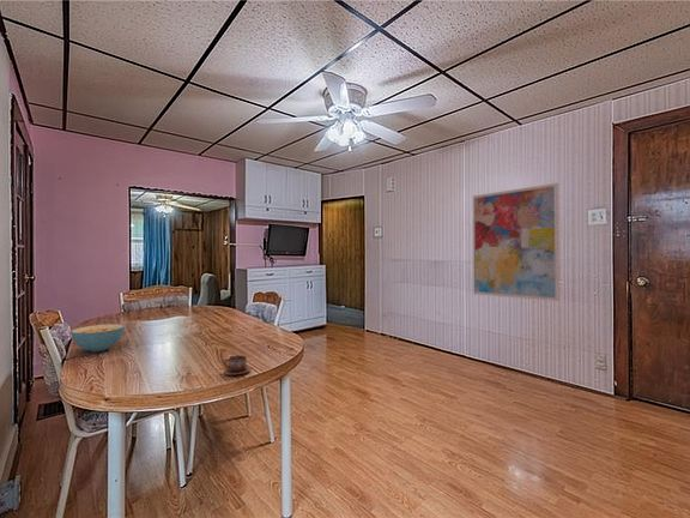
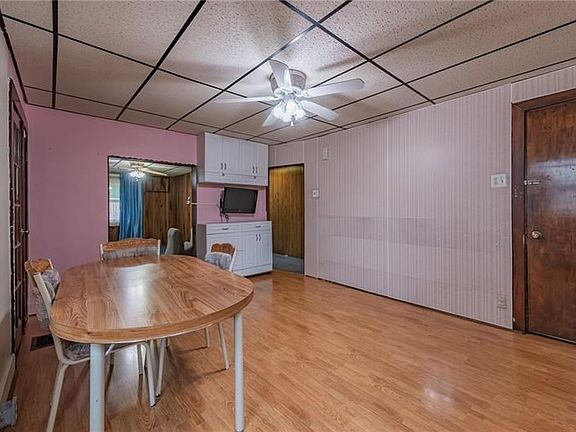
- wall art [472,182,561,302]
- cereal bowl [69,323,126,353]
- cup [222,354,252,377]
